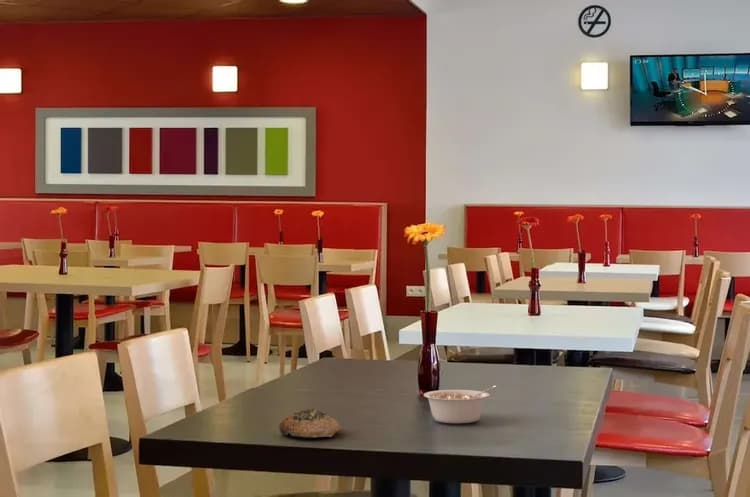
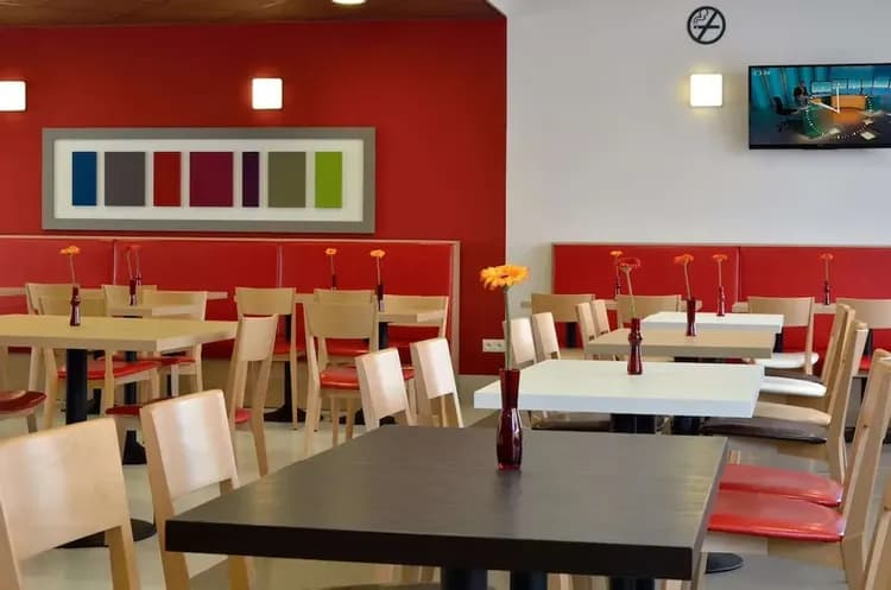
- bread roll [278,408,343,438]
- legume [423,385,497,424]
